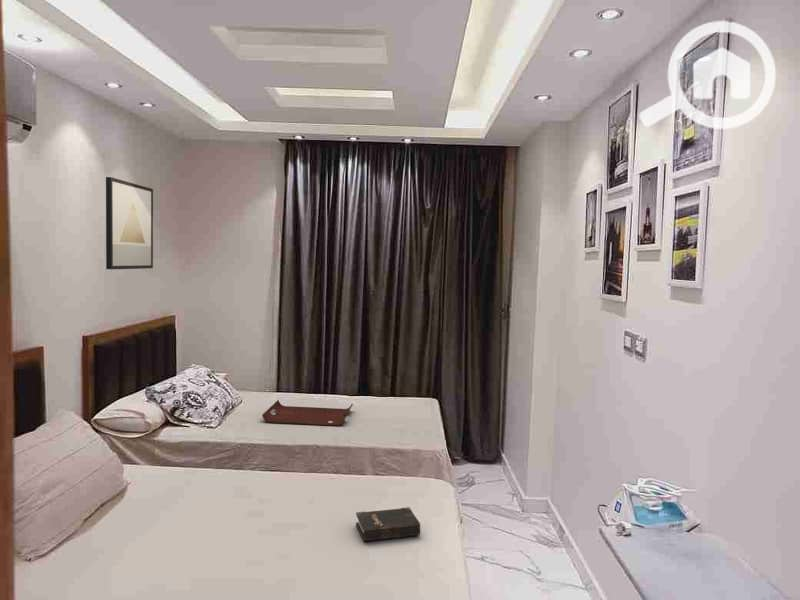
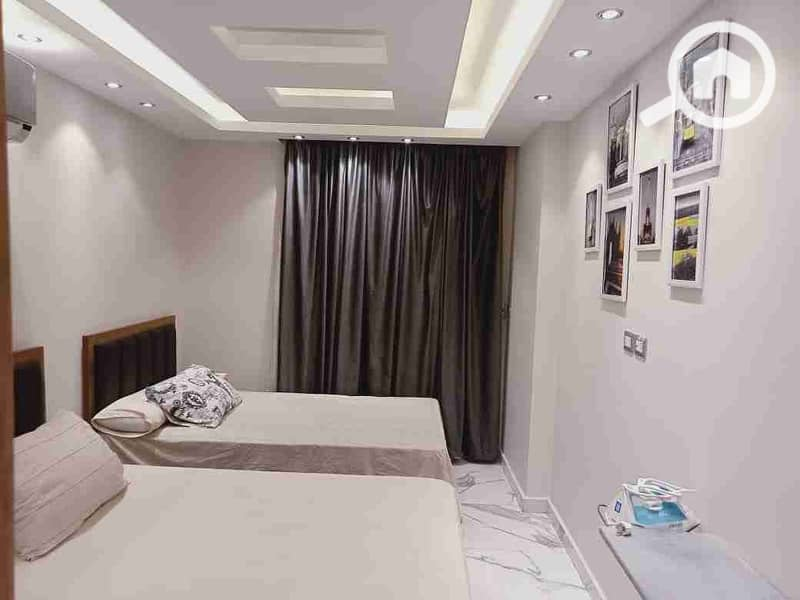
- wall art [105,176,154,270]
- serving tray [262,399,354,427]
- hardback book [355,506,421,542]
